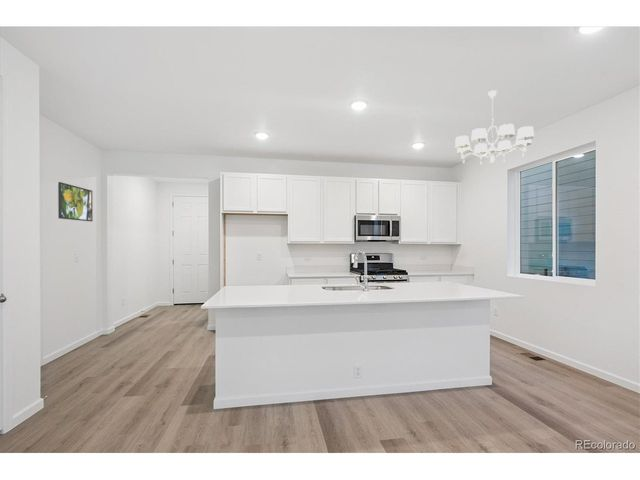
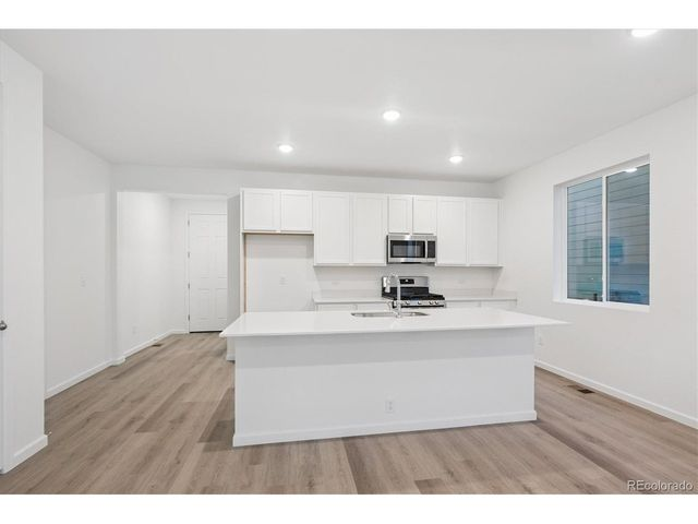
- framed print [57,181,93,222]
- chandelier [454,89,535,166]
